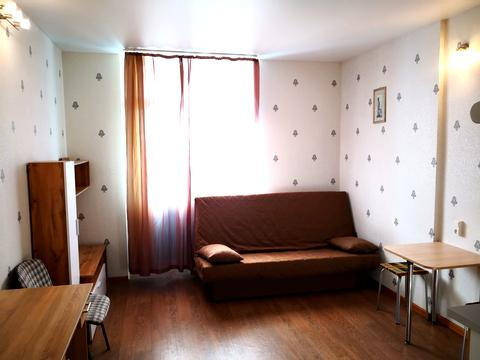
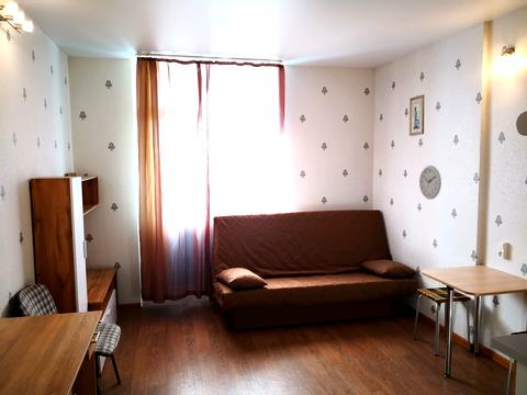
+ wall clock [418,165,442,201]
